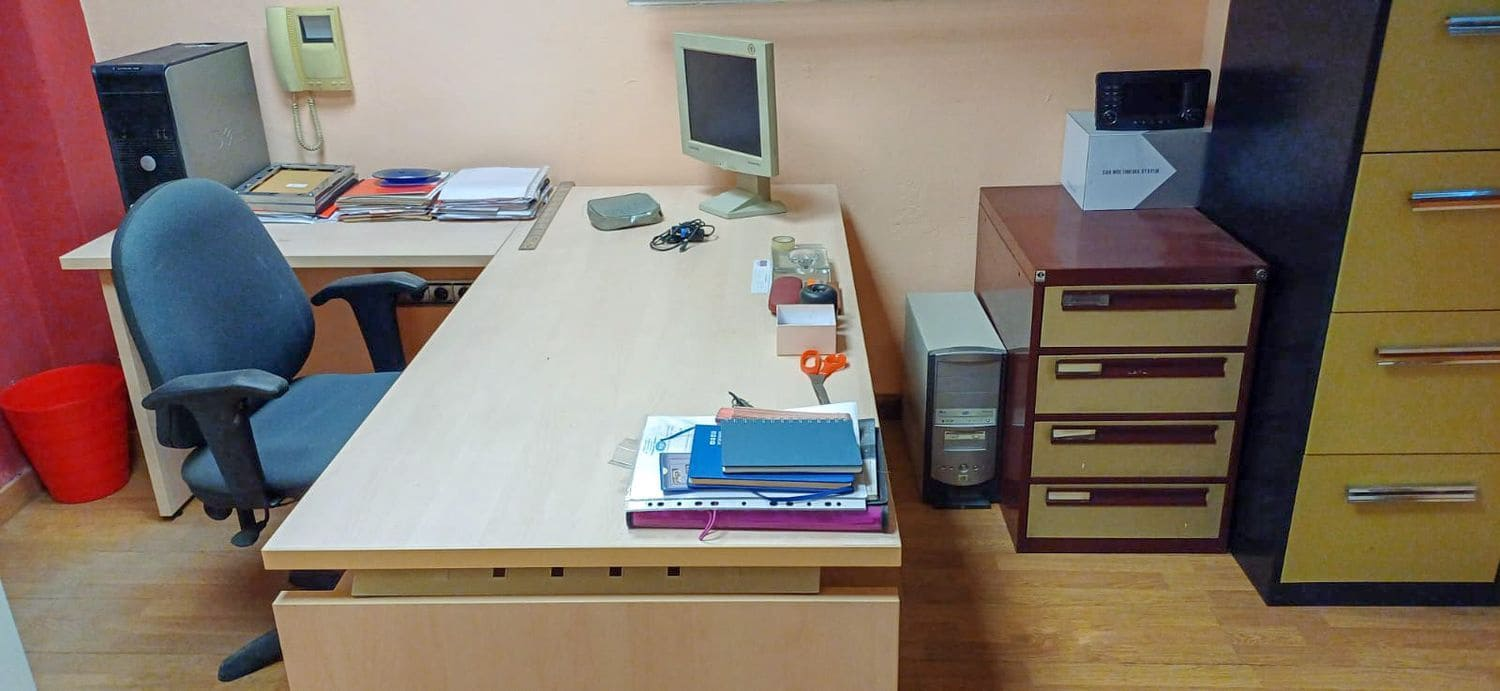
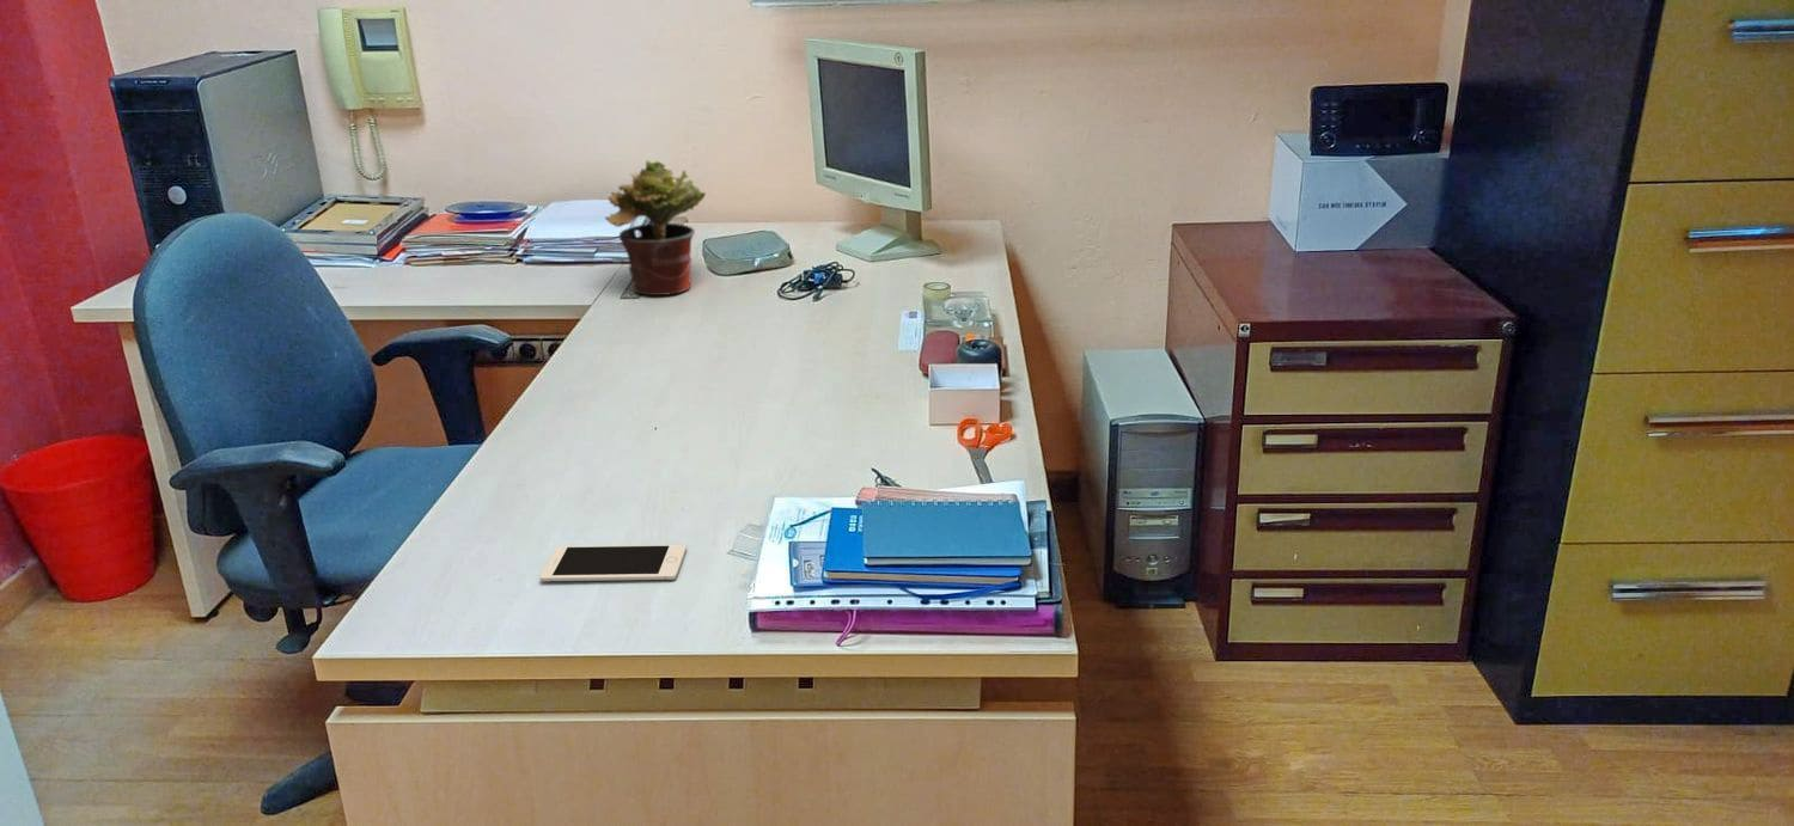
+ potted plant [604,159,707,296]
+ cell phone [539,543,688,582]
